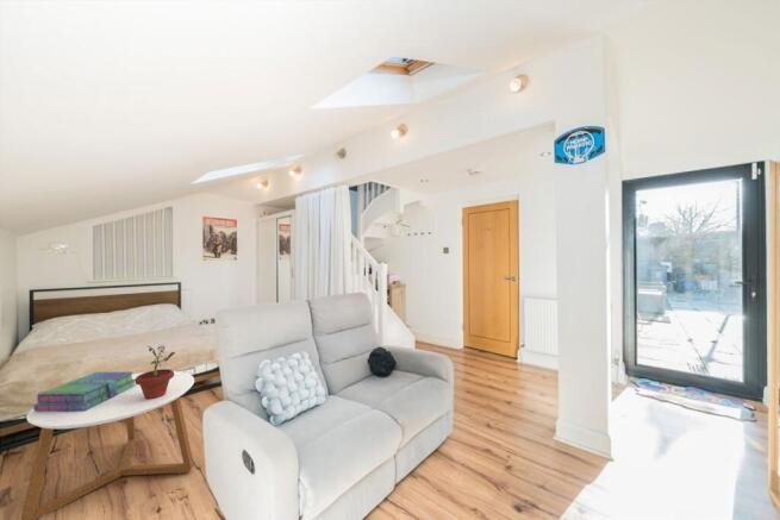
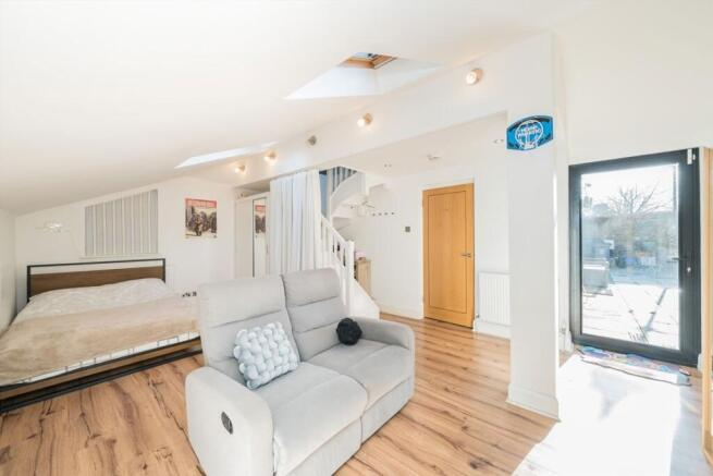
- potted plant [135,345,177,400]
- coffee table [20,370,195,520]
- stack of books [32,370,137,412]
